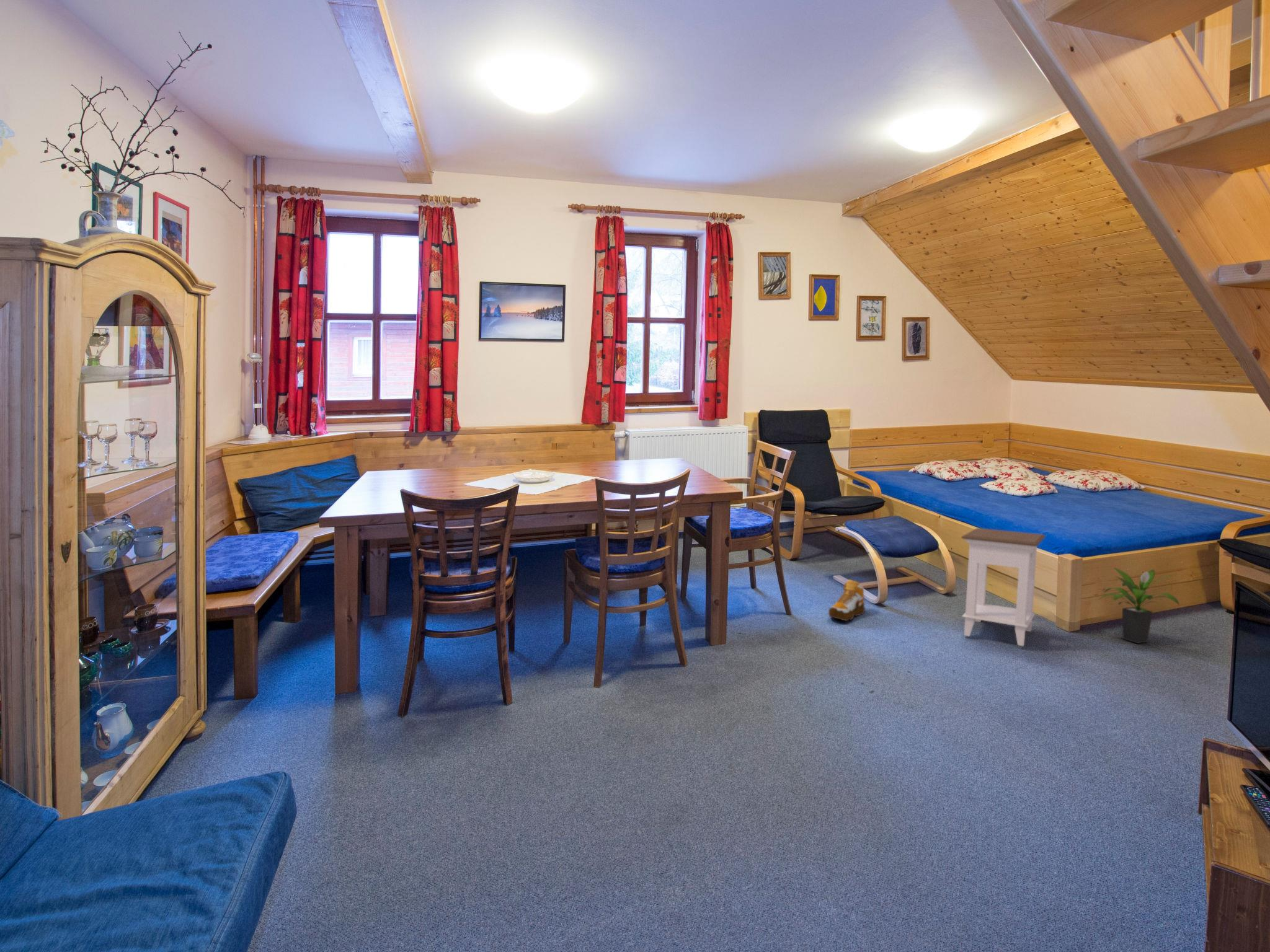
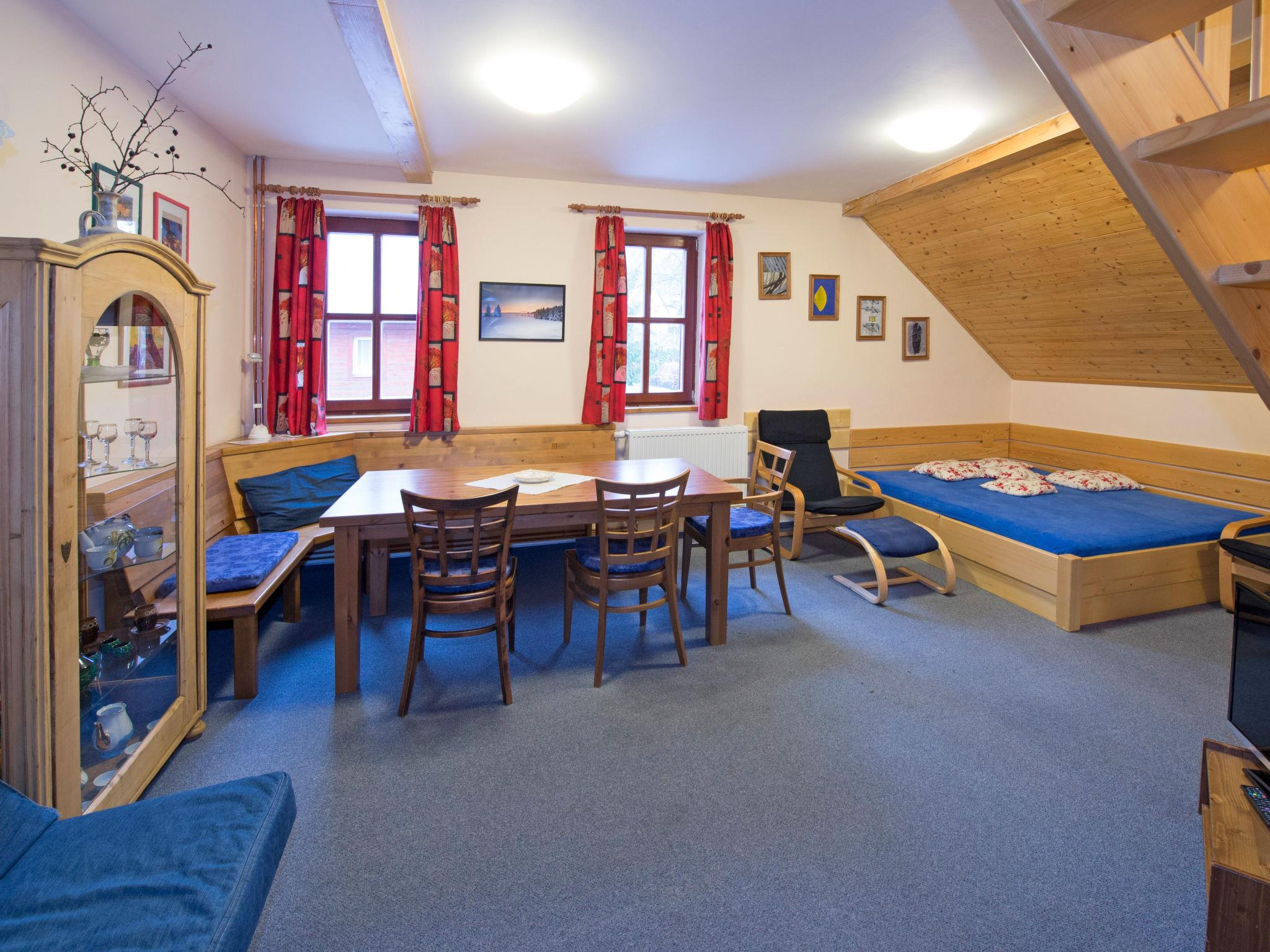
- shoe [828,579,866,622]
- potted plant [1098,567,1180,644]
- nightstand [961,527,1046,646]
